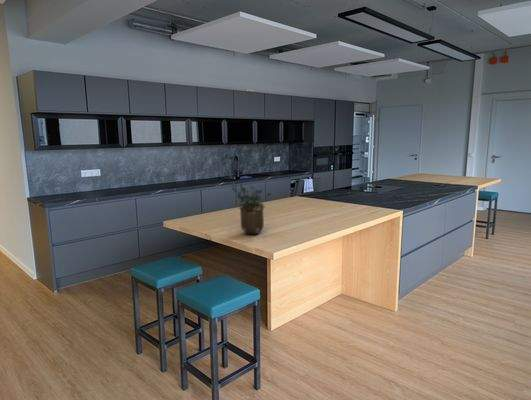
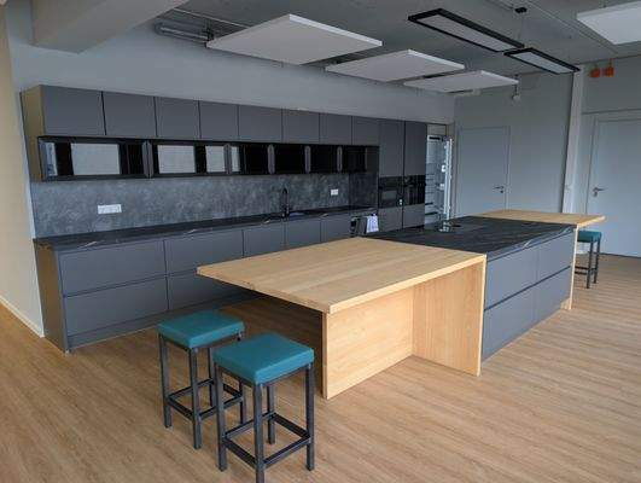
- potted plant [228,175,272,235]
